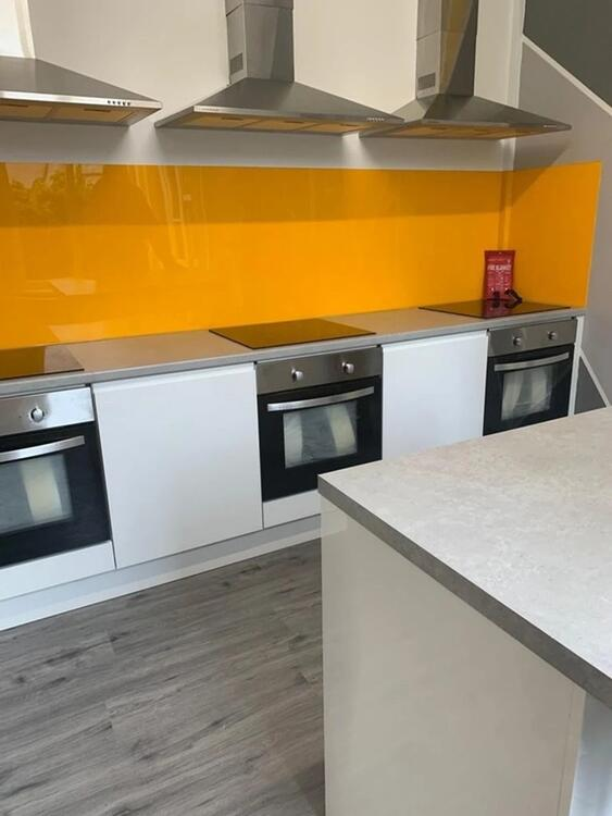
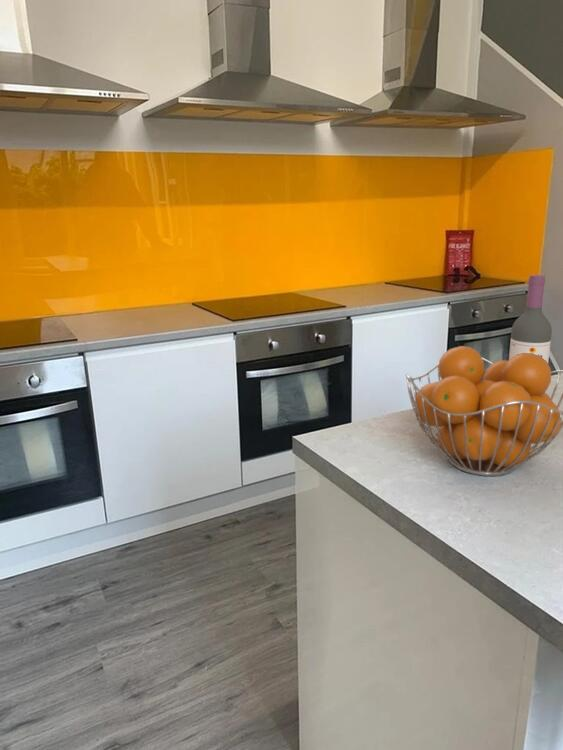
+ wine bottle [508,274,553,364]
+ fruit basket [405,345,563,477]
